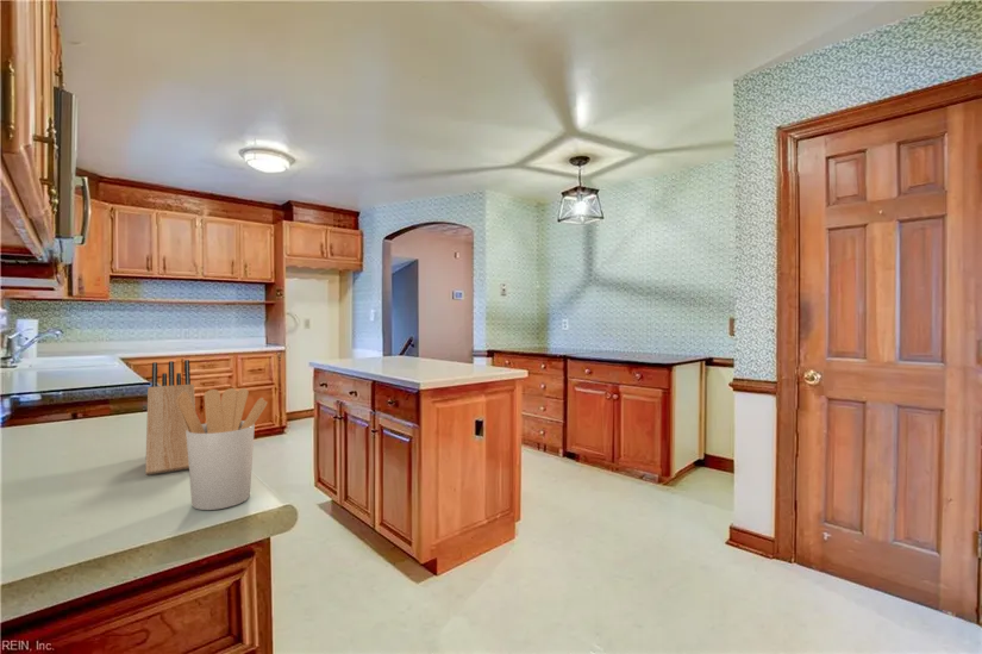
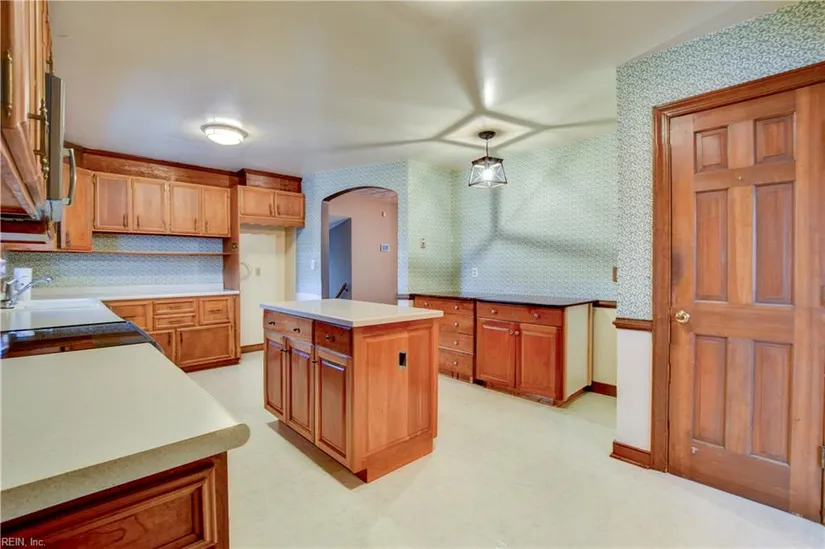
- utensil holder [177,387,269,511]
- knife block [144,359,196,477]
